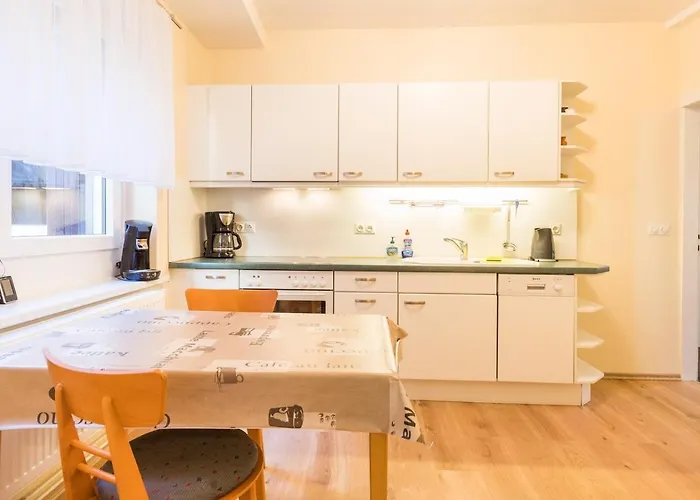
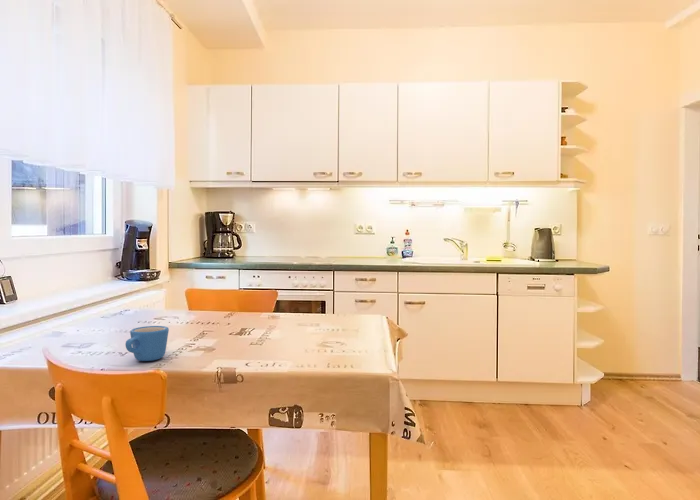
+ mug [124,325,170,362]
